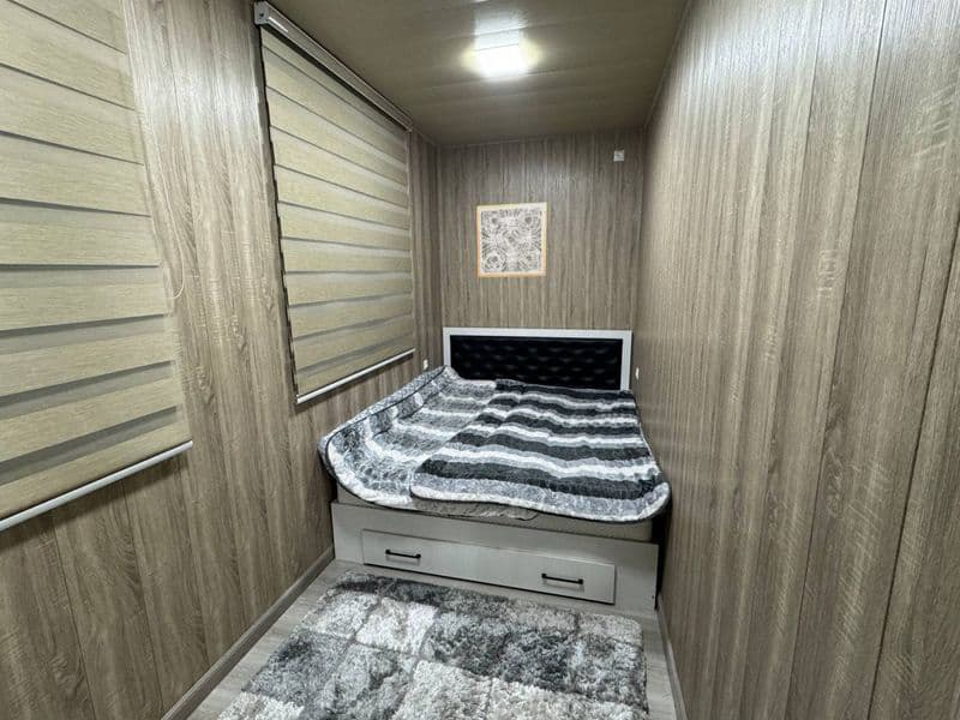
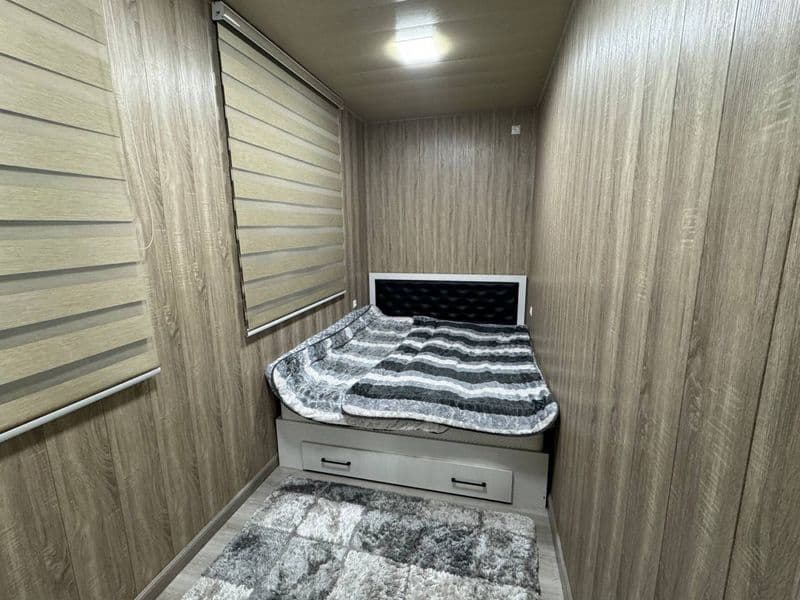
- wall art [475,202,548,278]
